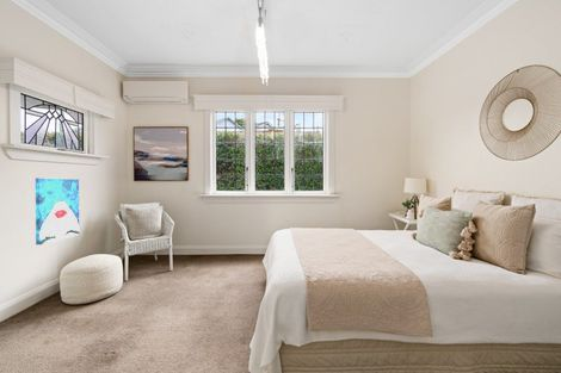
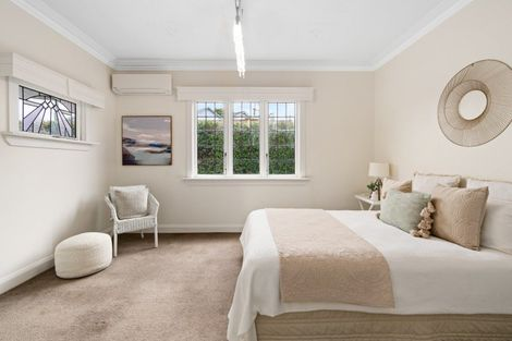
- wall art [35,178,80,245]
